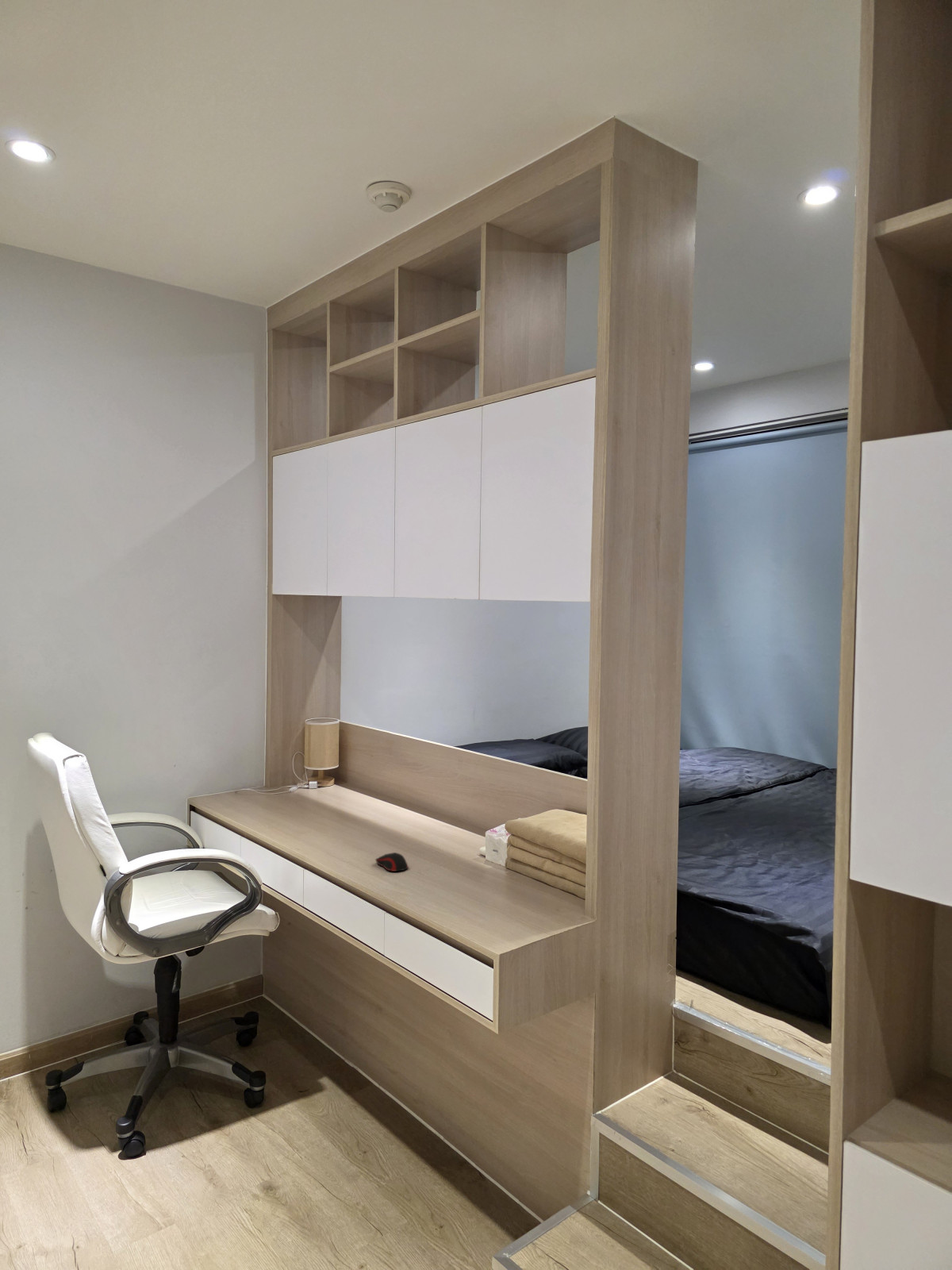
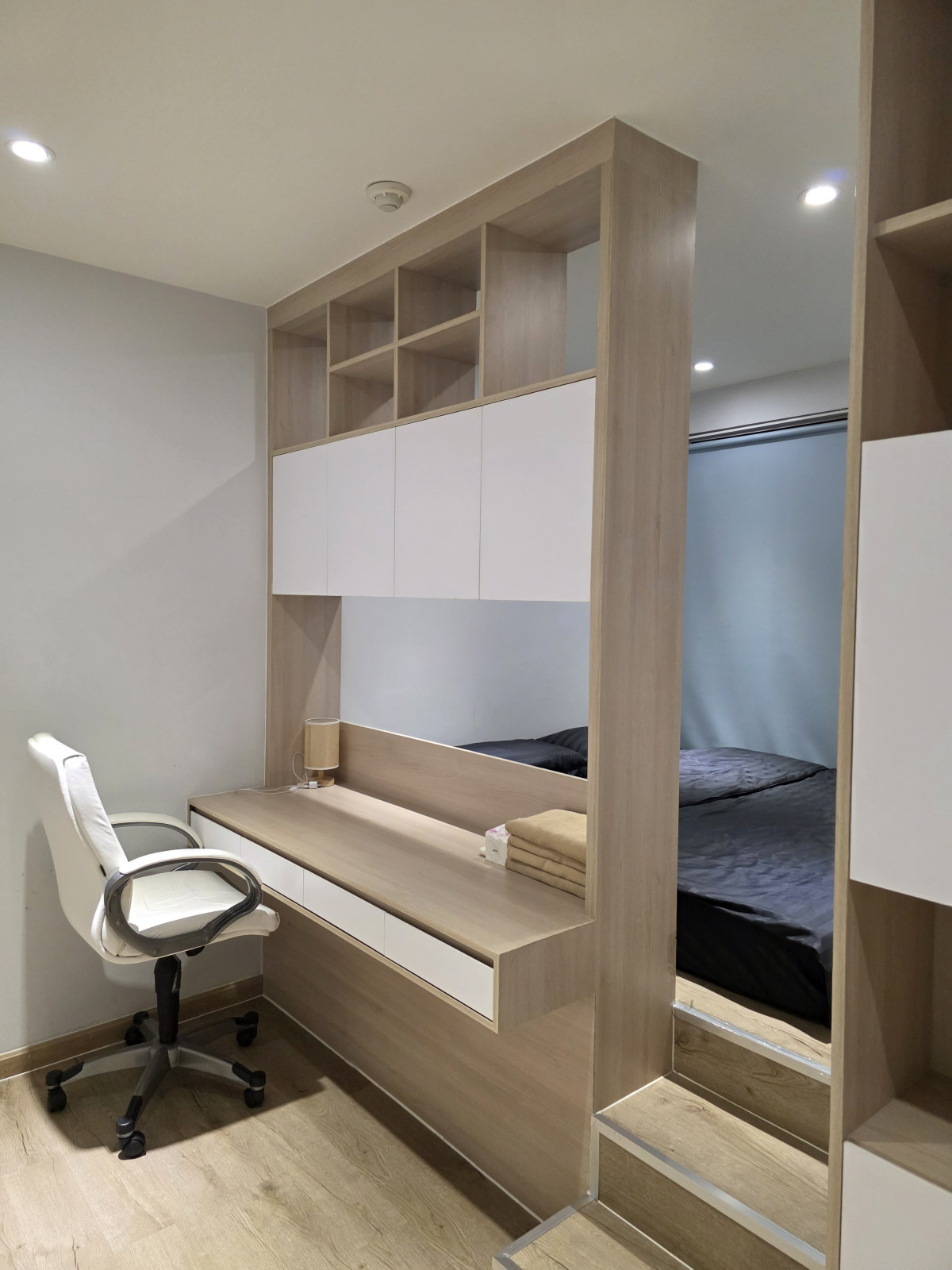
- computer mouse [374,852,409,872]
